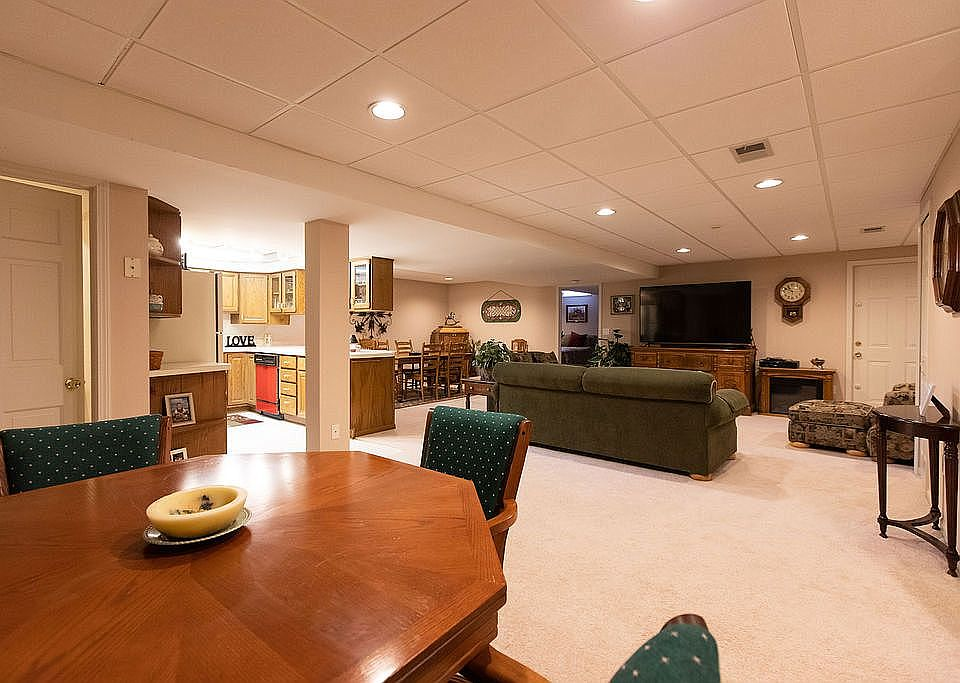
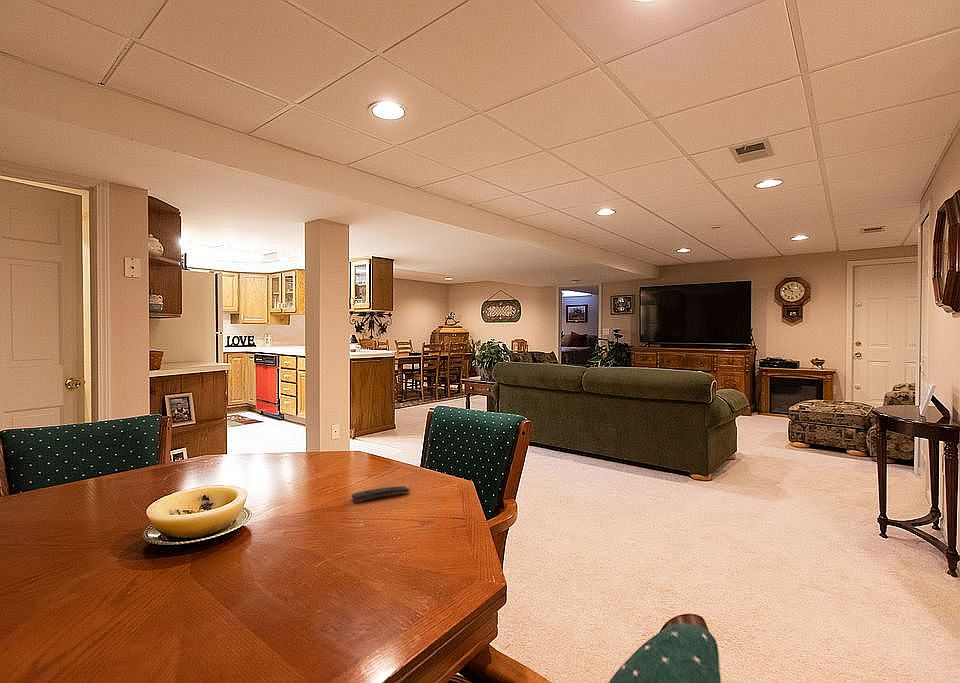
+ remote control [351,485,411,504]
